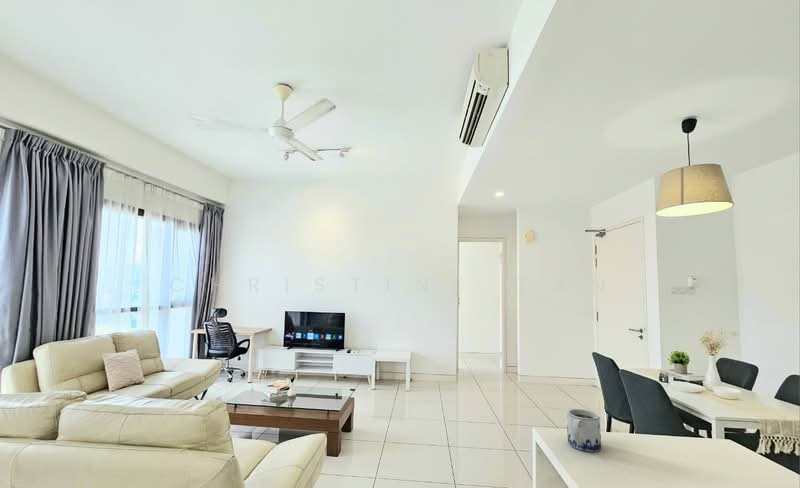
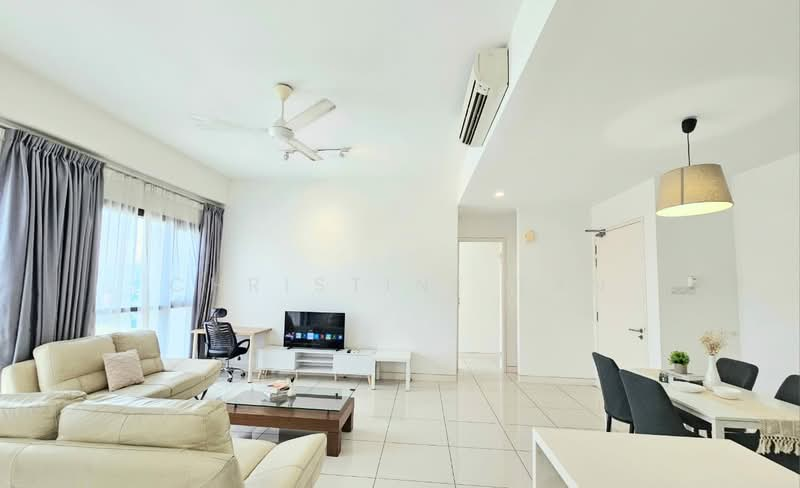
- mug [566,408,602,453]
